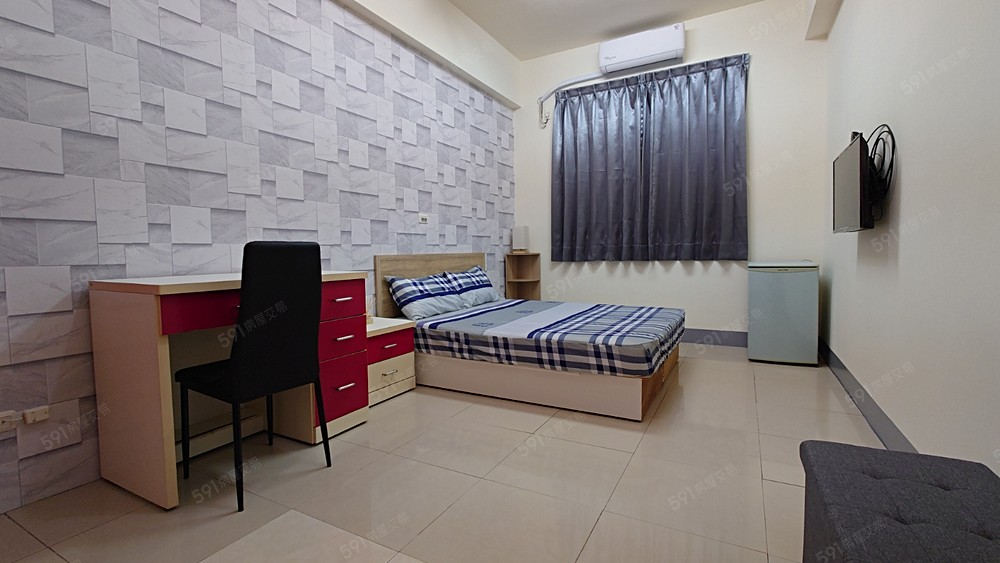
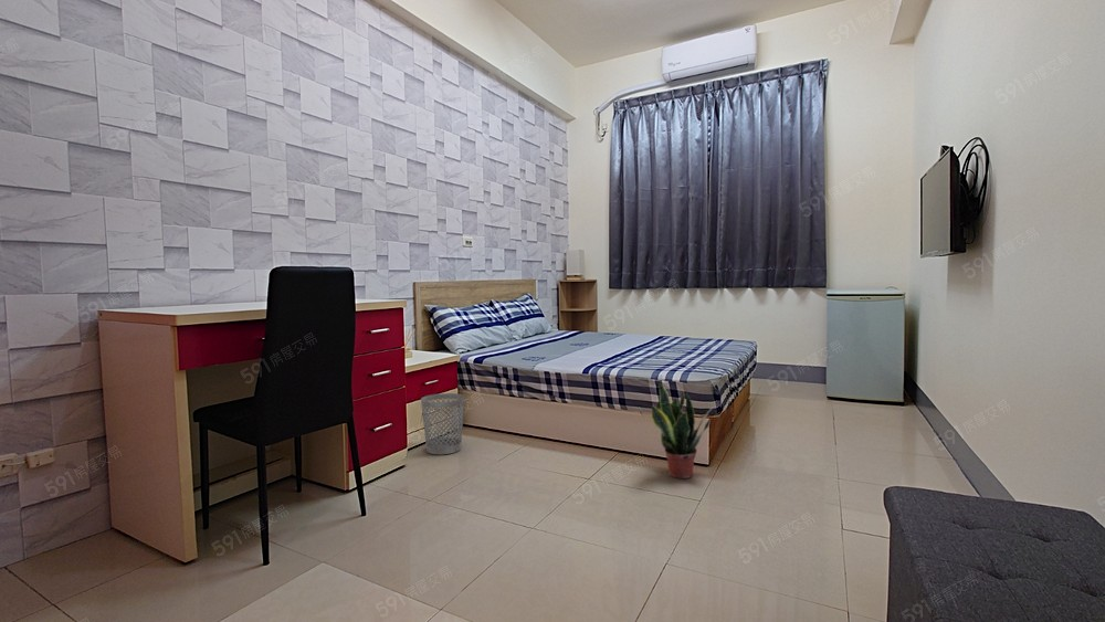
+ potted plant [650,381,714,479]
+ wastebasket [420,392,465,455]
